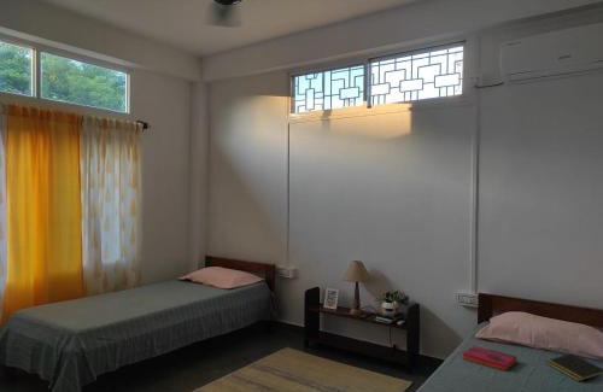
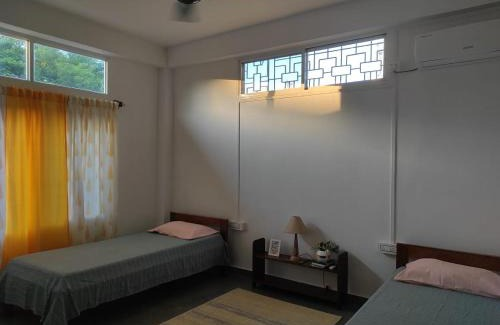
- notepad [544,352,603,382]
- hardback book [461,344,517,371]
